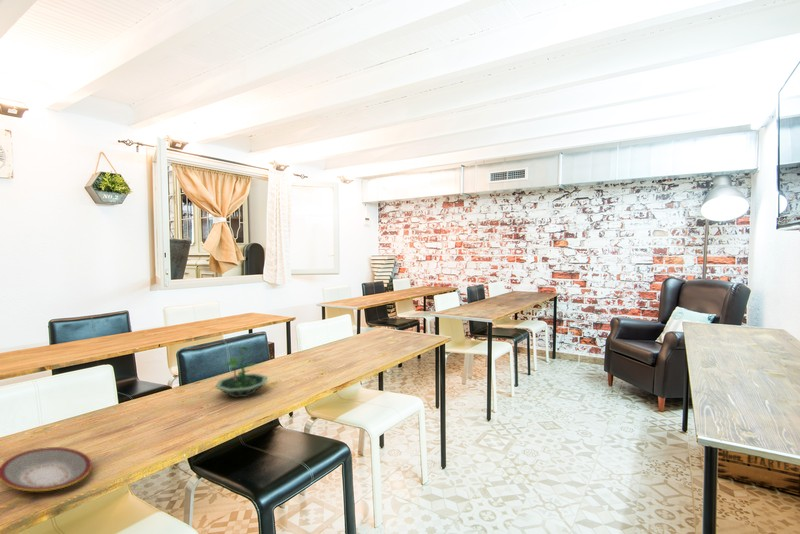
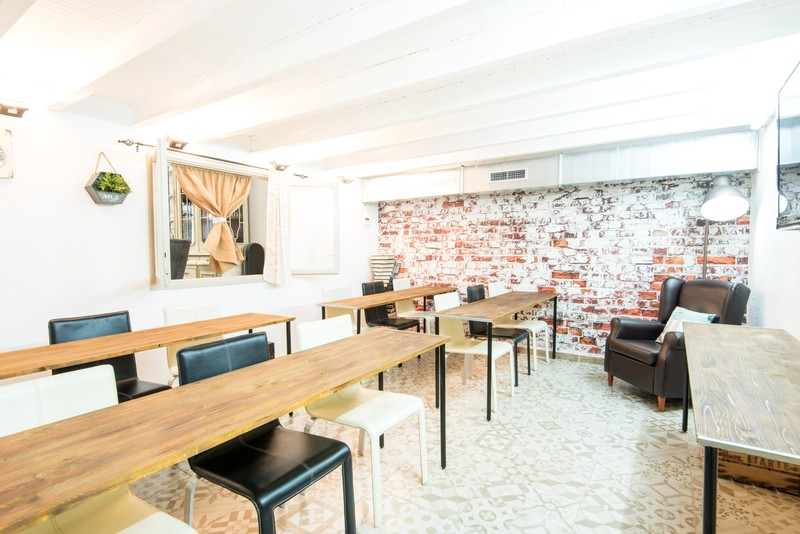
- terrarium [214,345,268,399]
- plate [0,446,93,492]
